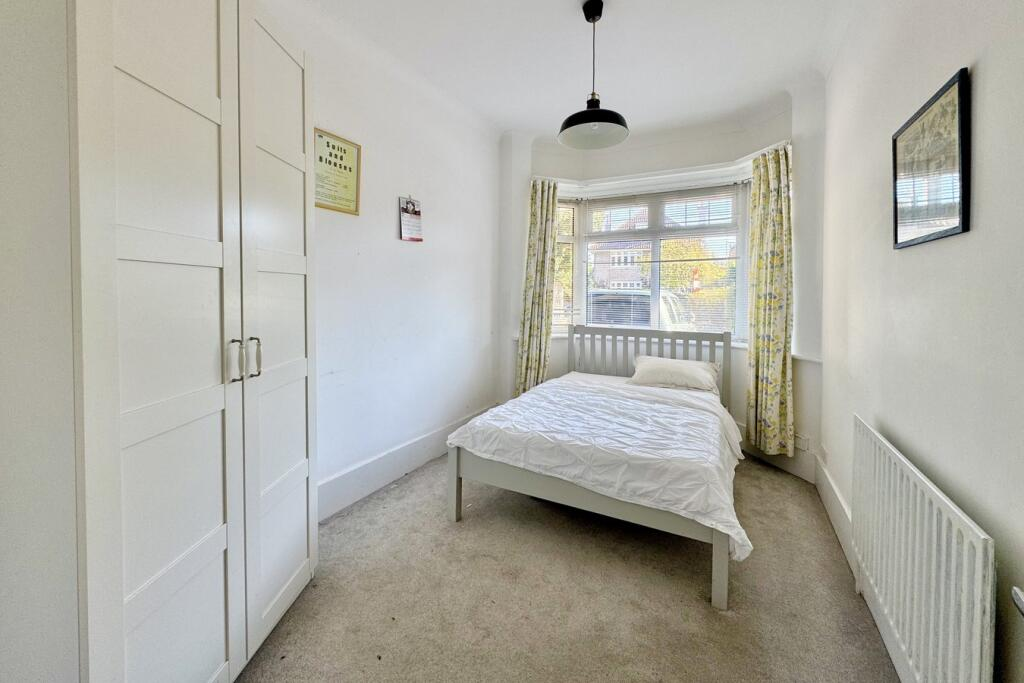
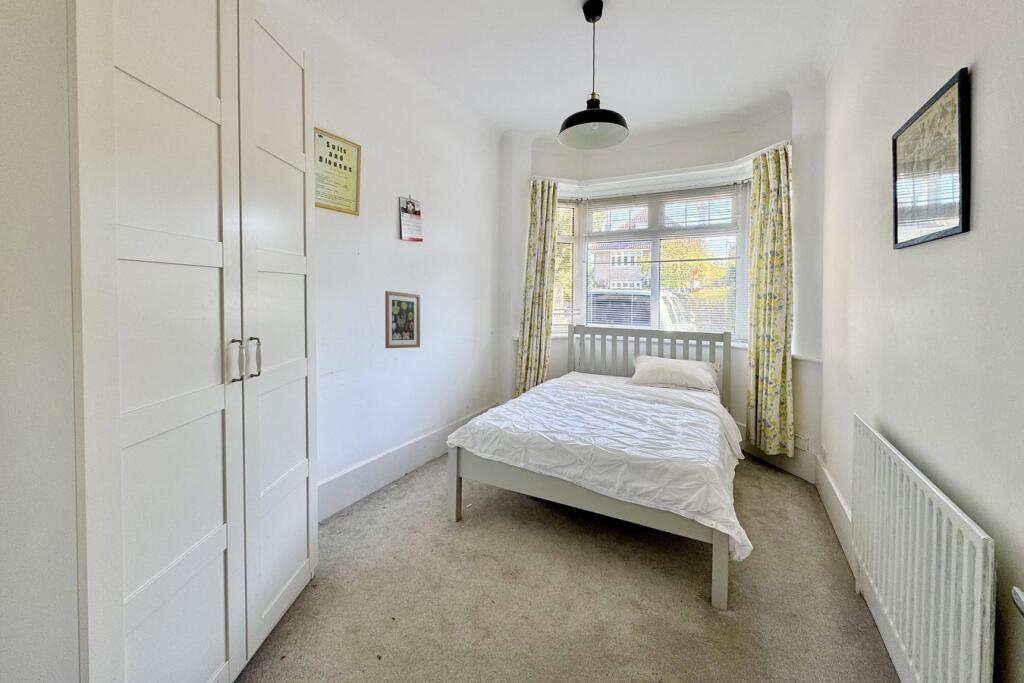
+ wall art [384,290,421,349]
